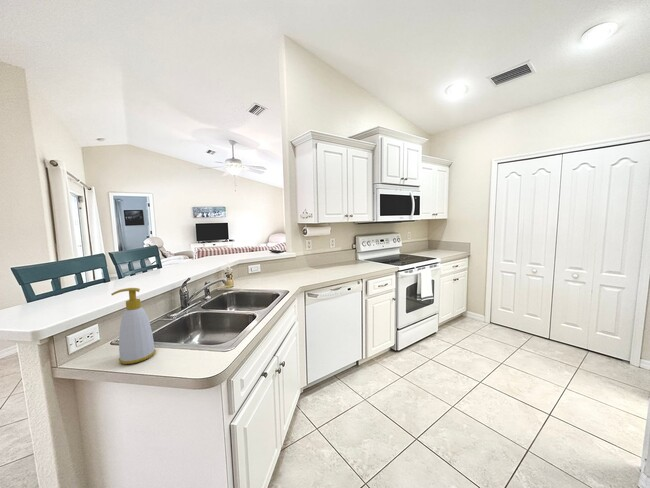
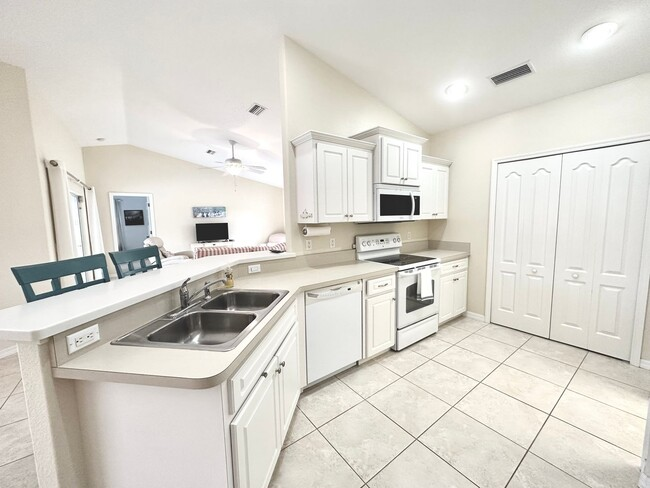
- soap bottle [110,287,157,365]
